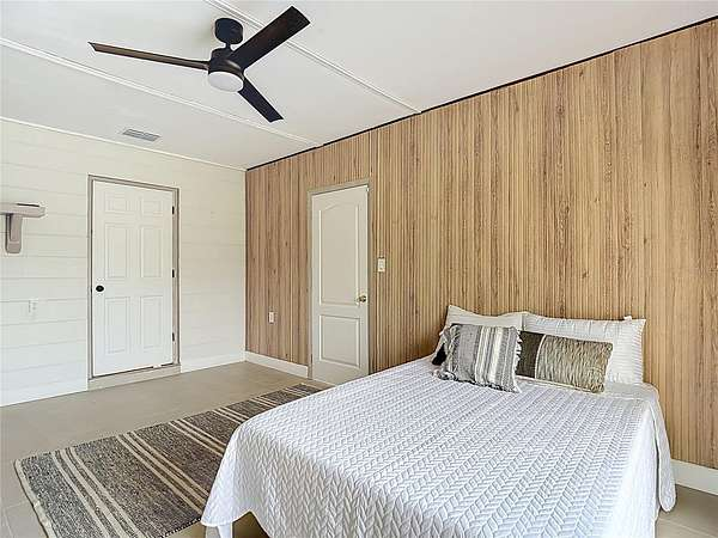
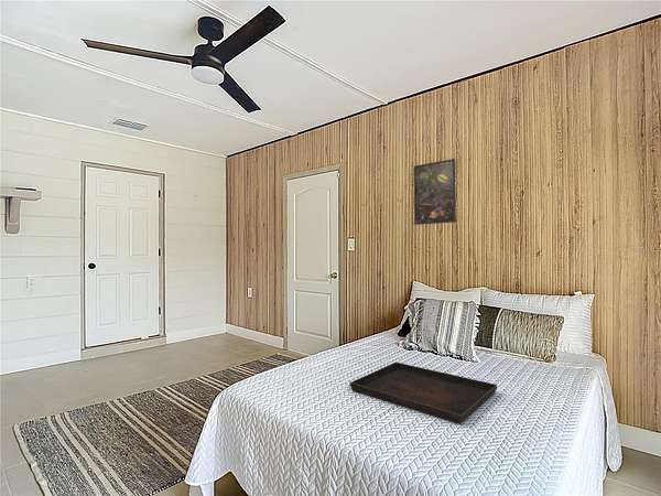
+ serving tray [349,362,498,424]
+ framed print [413,158,457,226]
